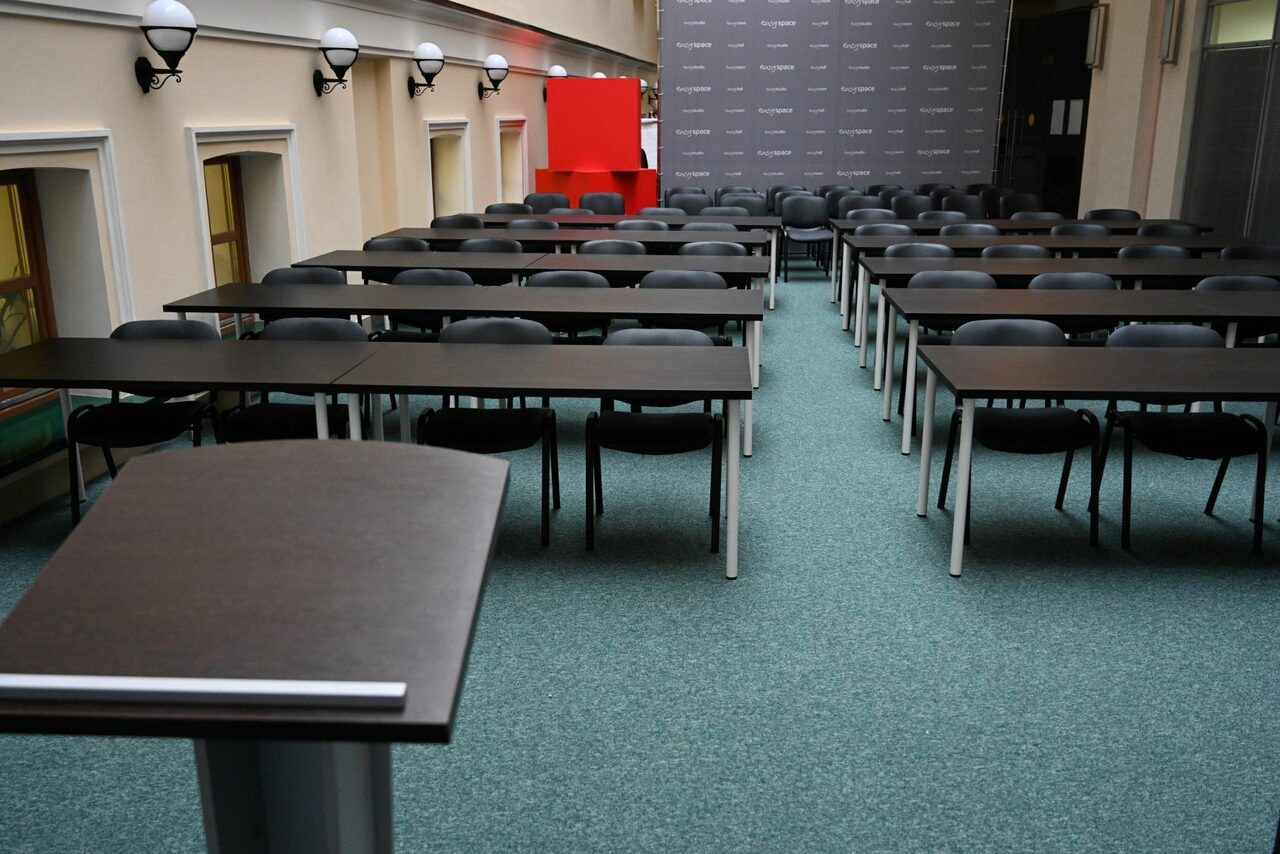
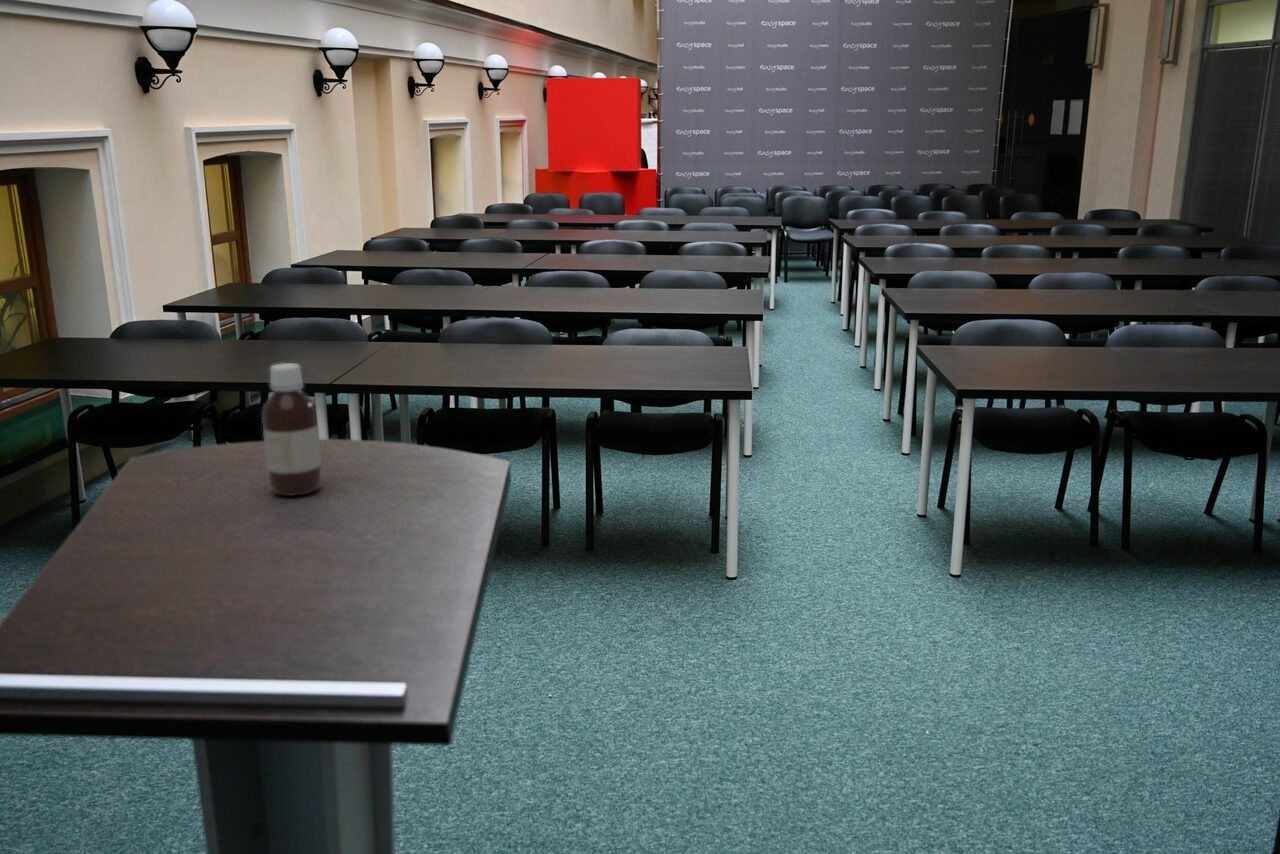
+ bottle [261,362,323,497]
